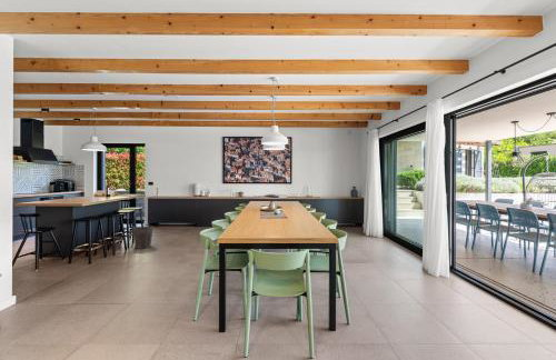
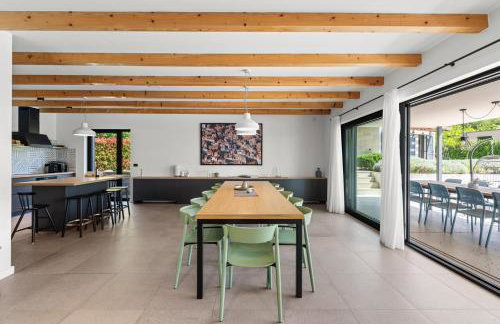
- waste bin [131,226,155,250]
